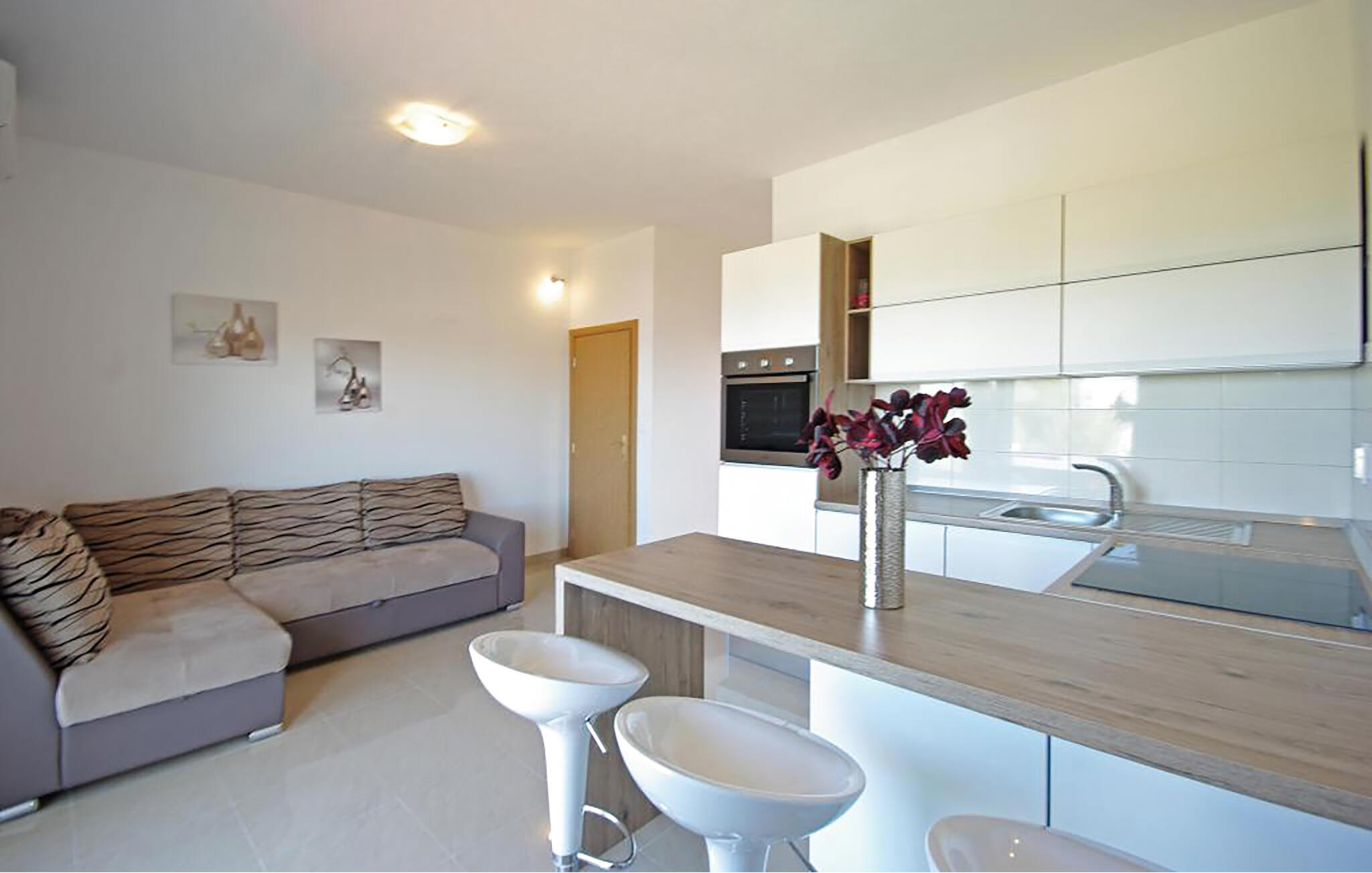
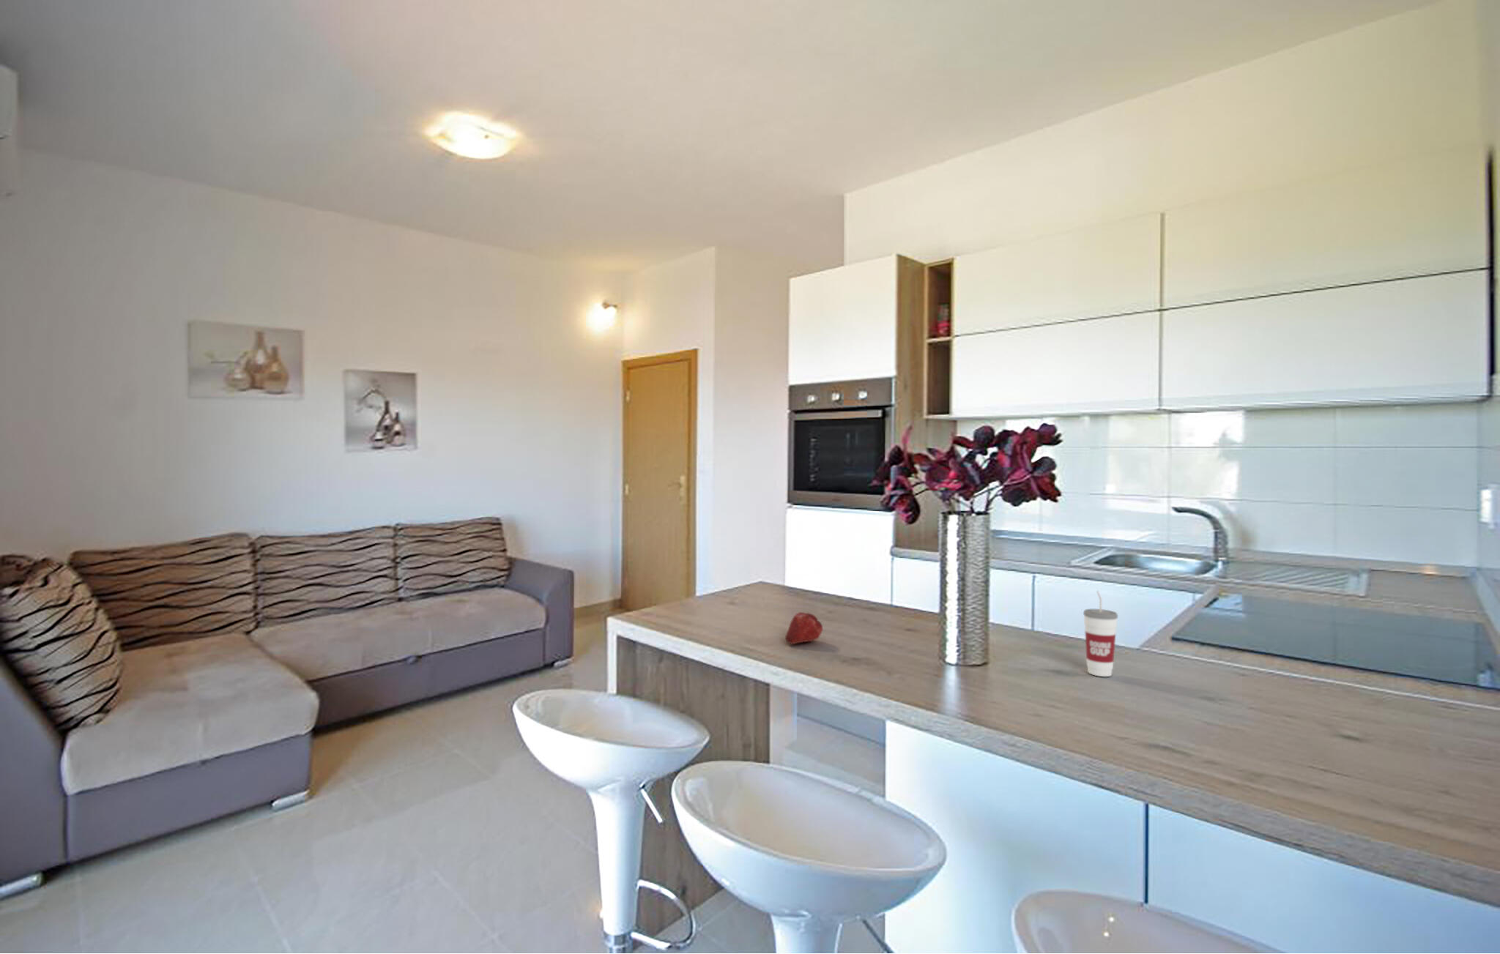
+ fruit [784,611,823,645]
+ cup [1082,590,1118,678]
